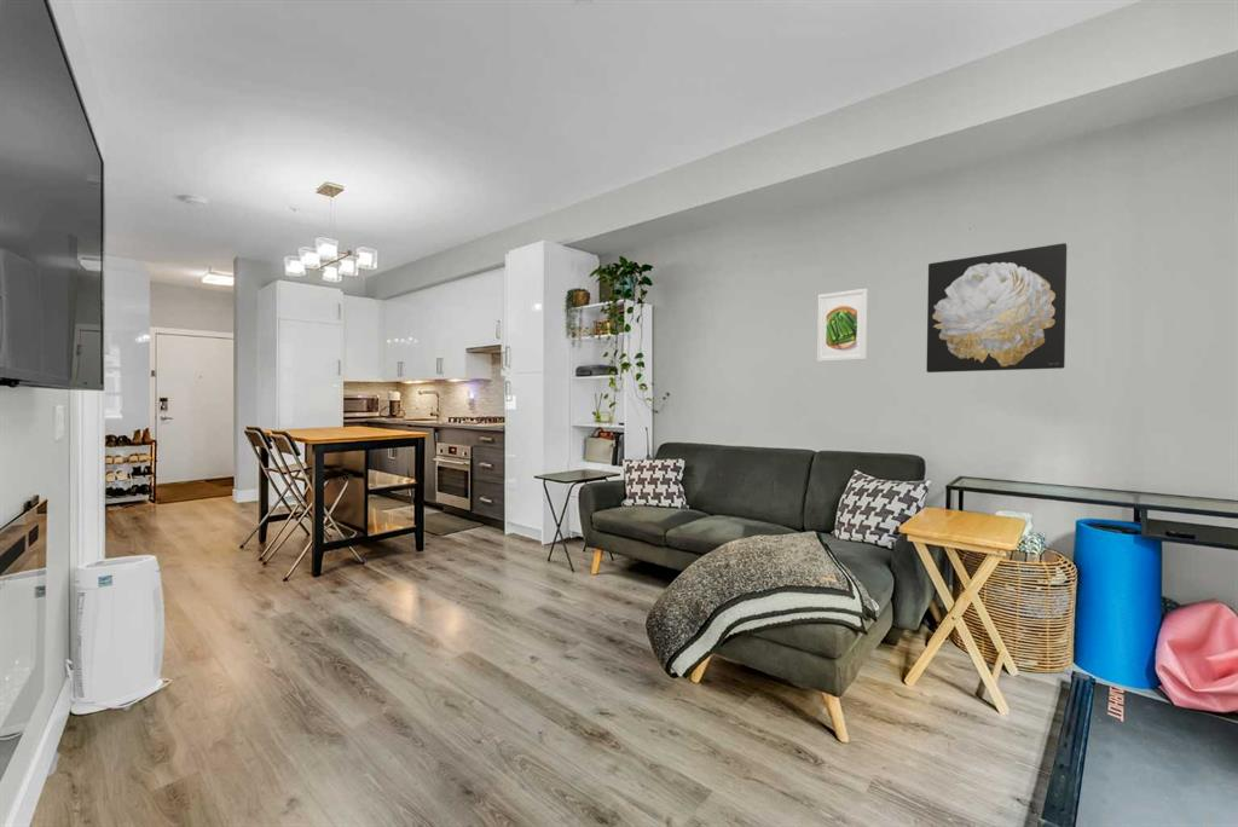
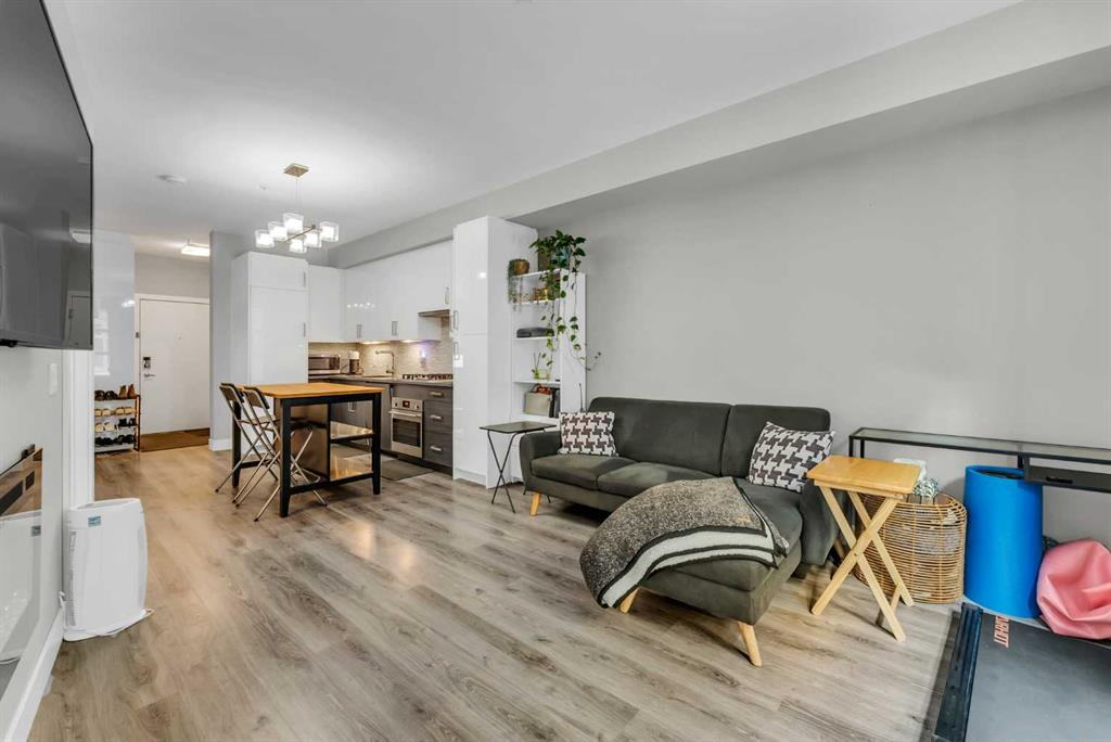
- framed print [816,288,869,363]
- wall art [925,242,1068,374]
